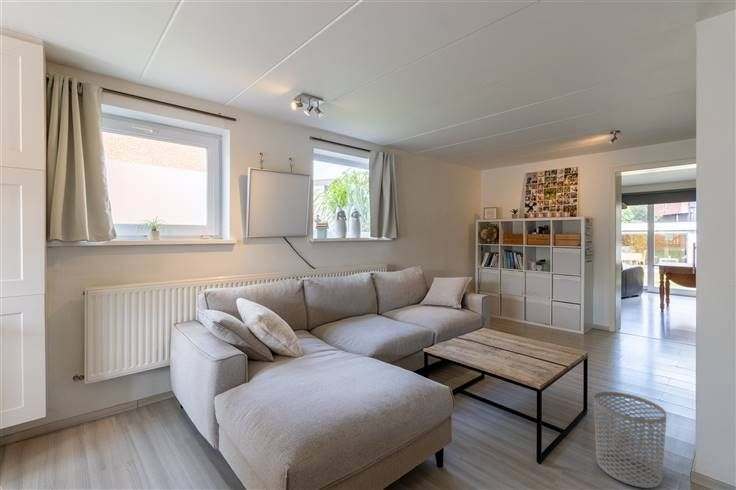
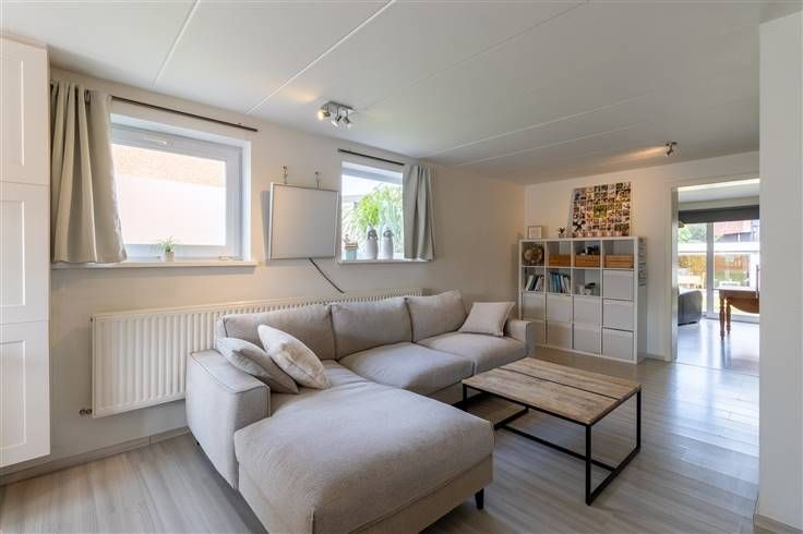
- waste bin [593,391,667,489]
